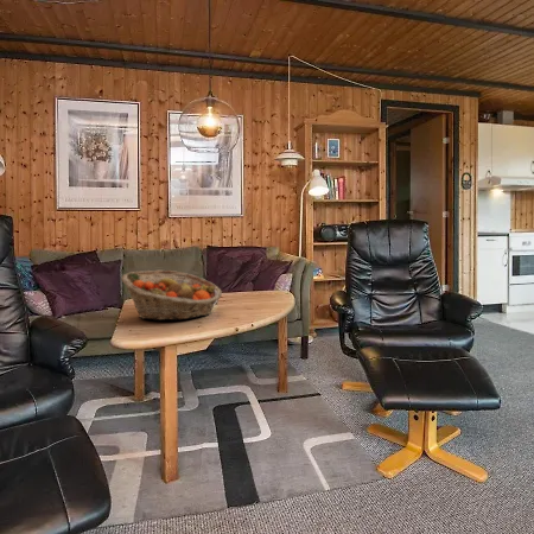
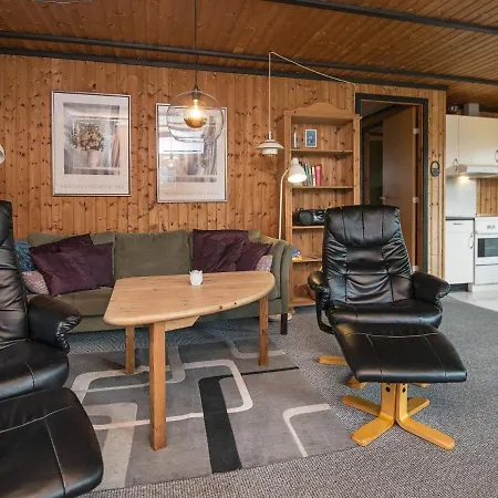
- fruit basket [120,269,223,322]
